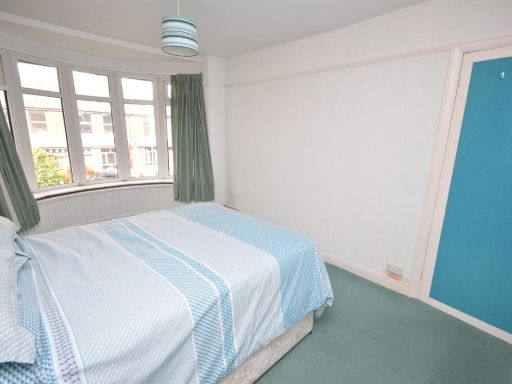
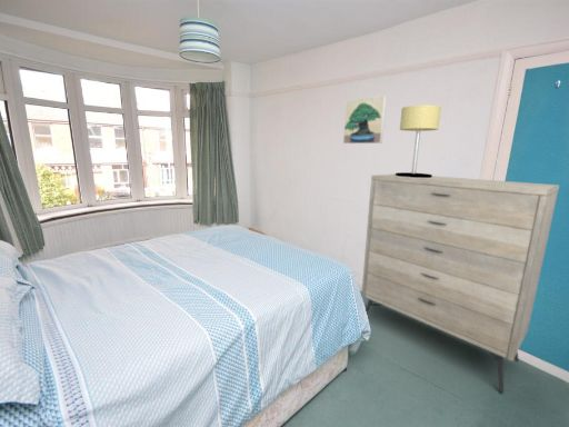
+ table lamp [395,105,442,178]
+ dresser [360,173,560,394]
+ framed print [342,95,388,145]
